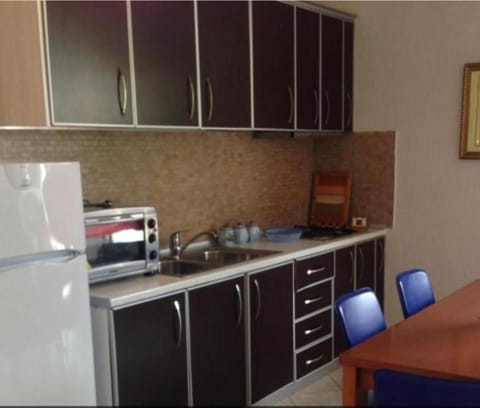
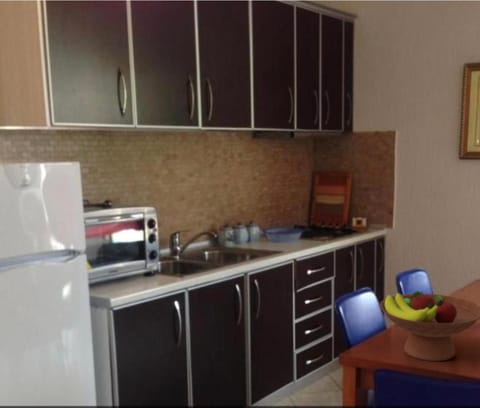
+ fruit bowl [379,290,480,362]
